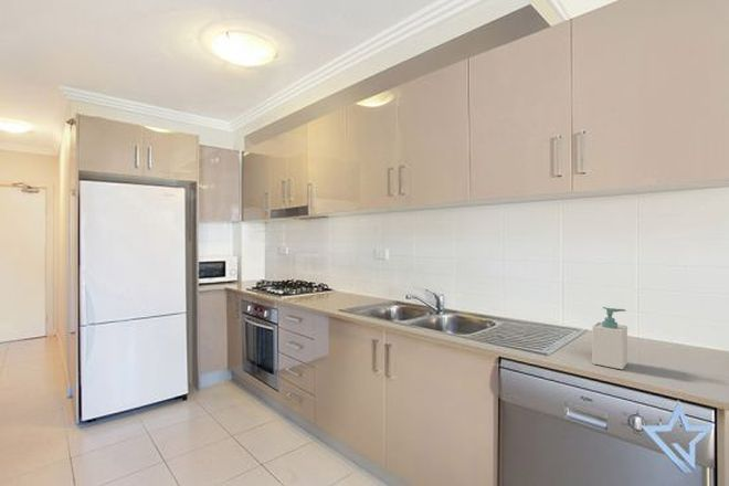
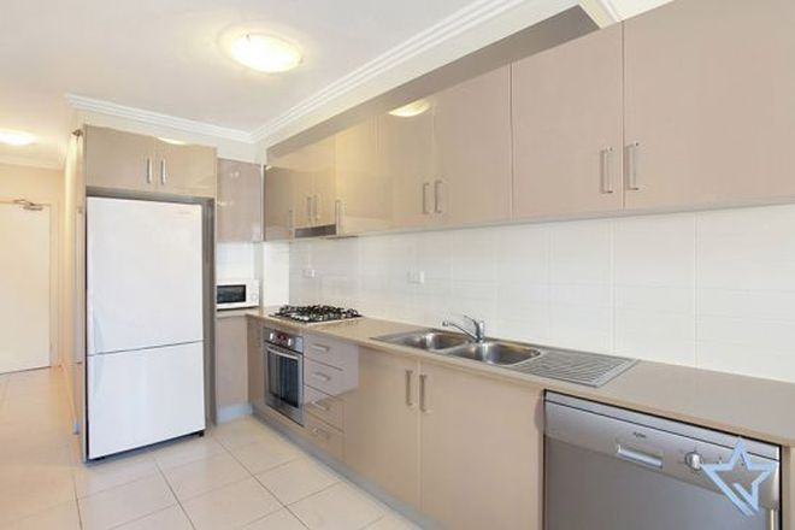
- soap bottle [591,306,628,370]
